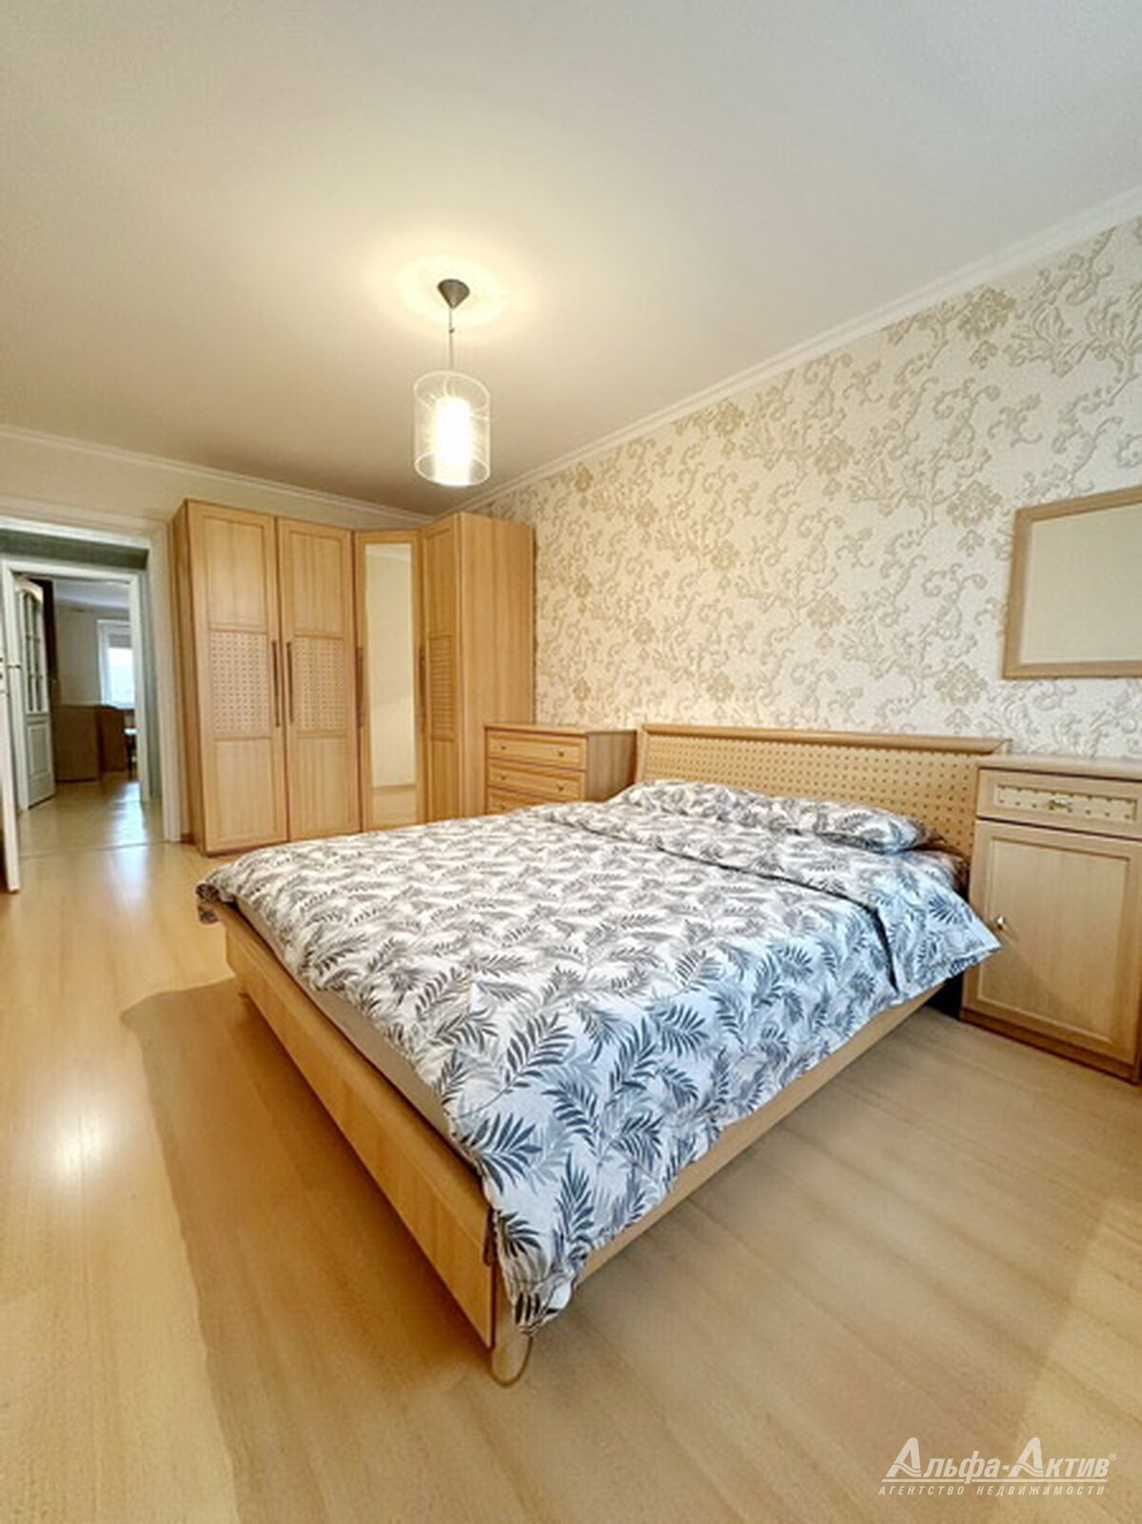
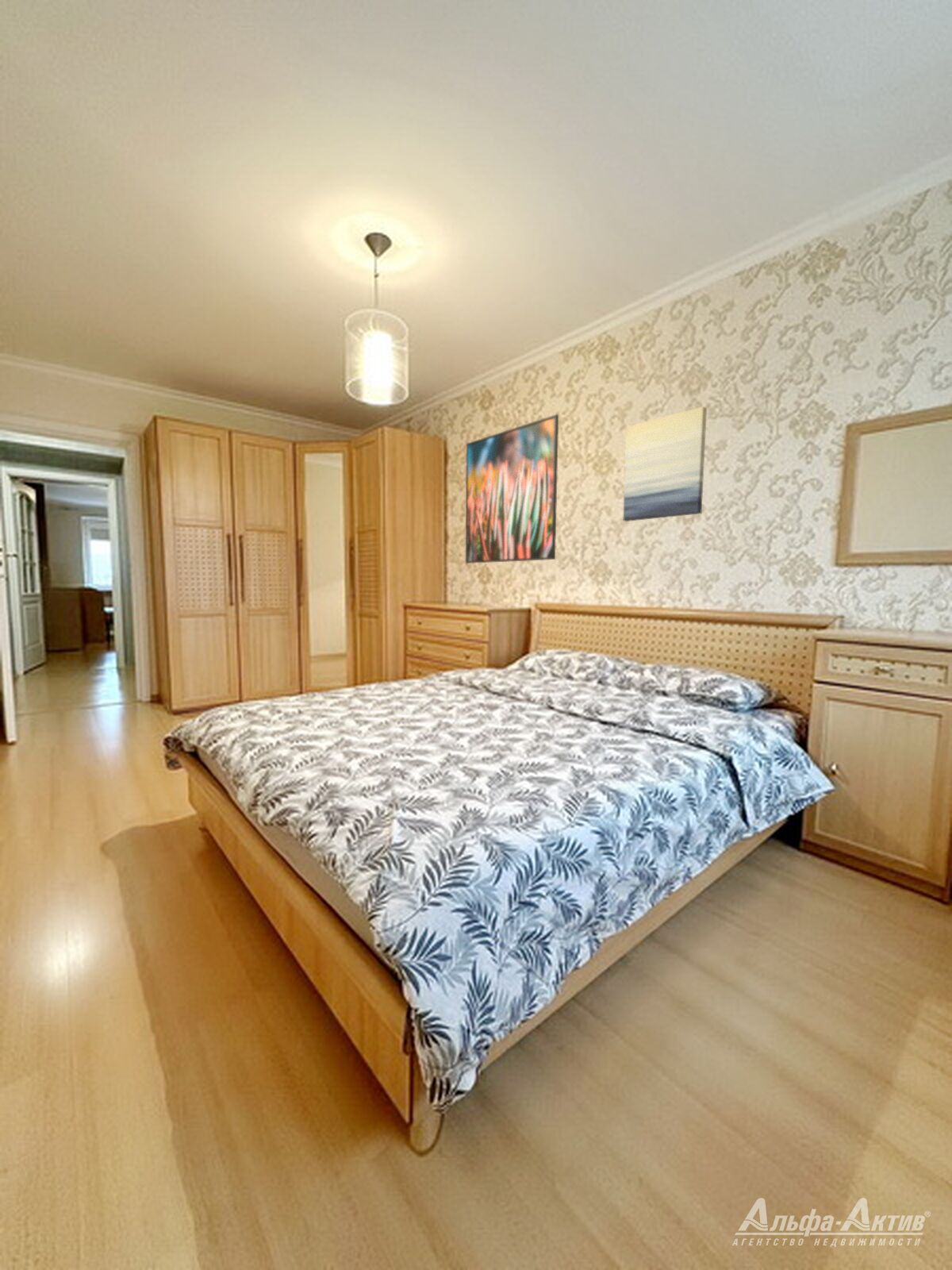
+ wall art [623,406,708,522]
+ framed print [465,414,559,564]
